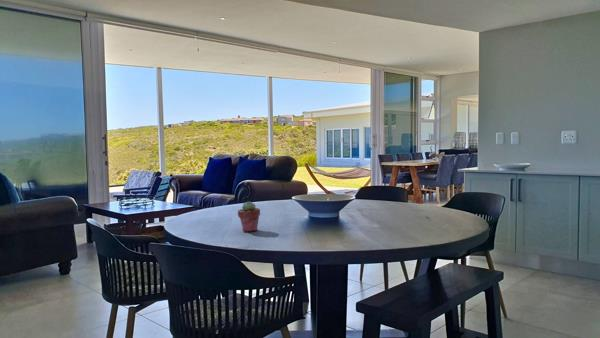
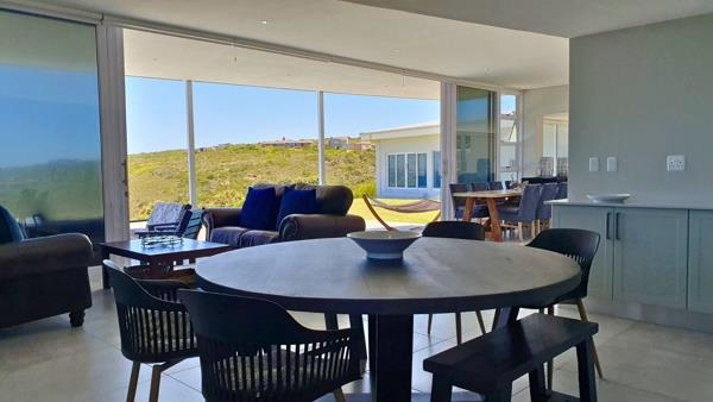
- potted succulent [237,201,261,233]
